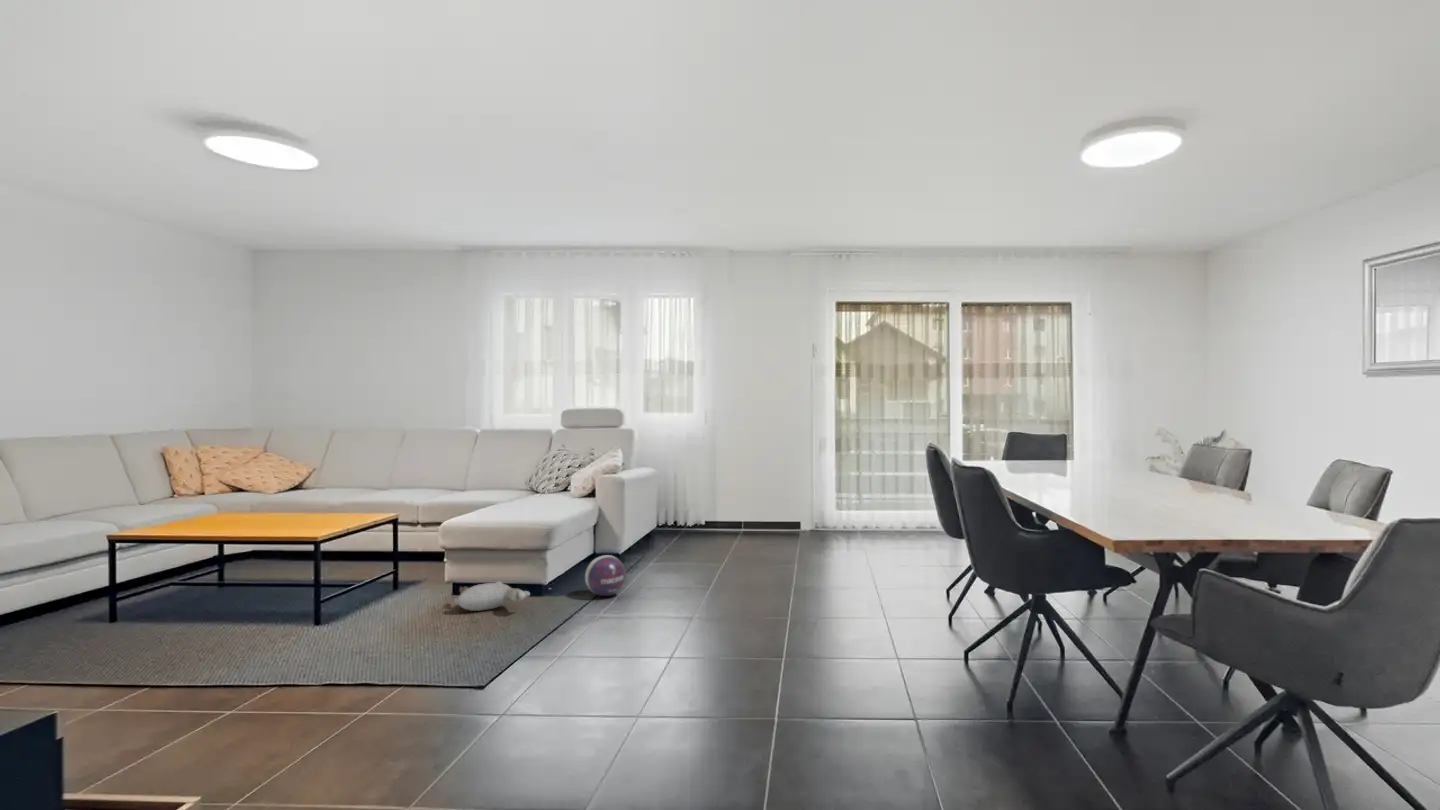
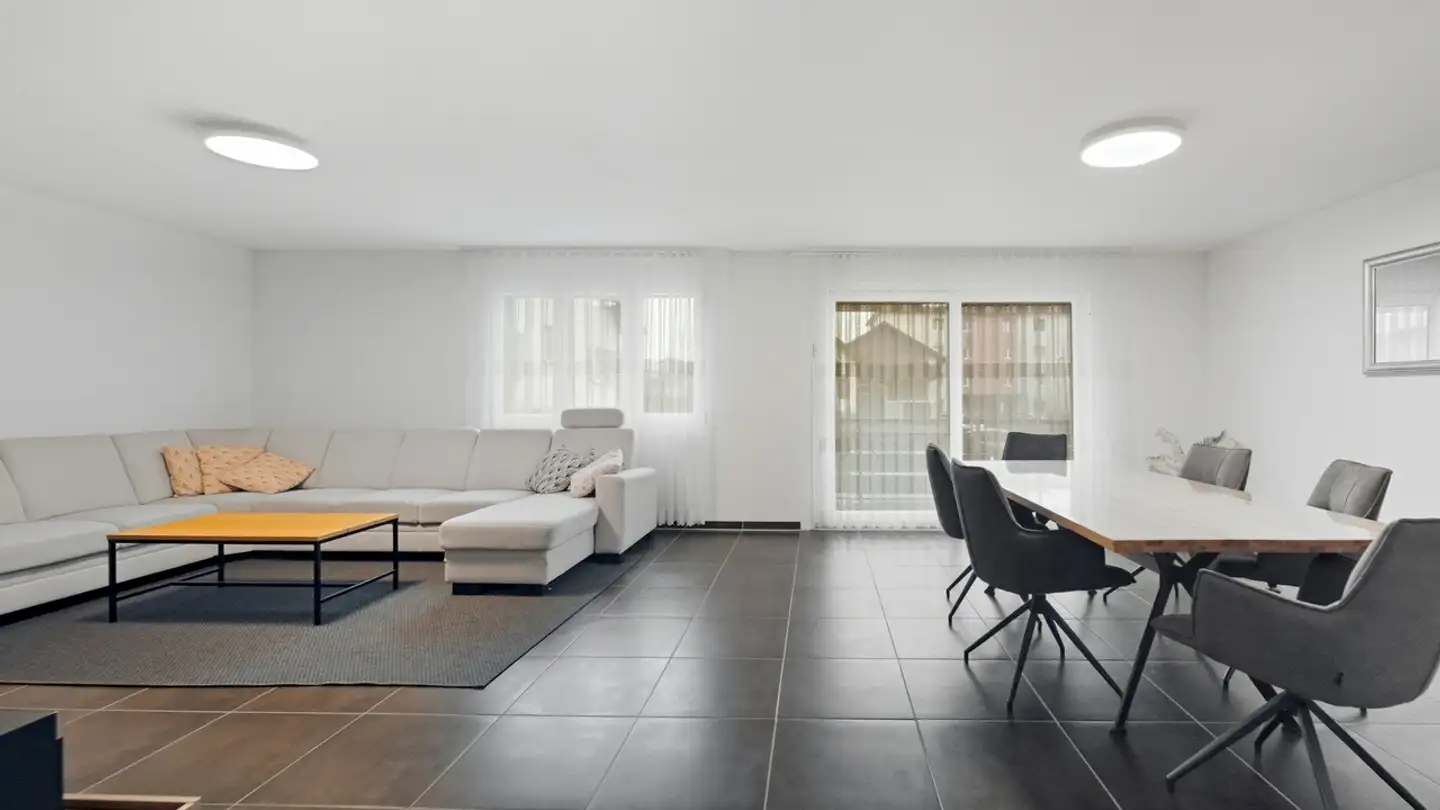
- ball [584,554,627,597]
- plush toy [453,580,531,612]
